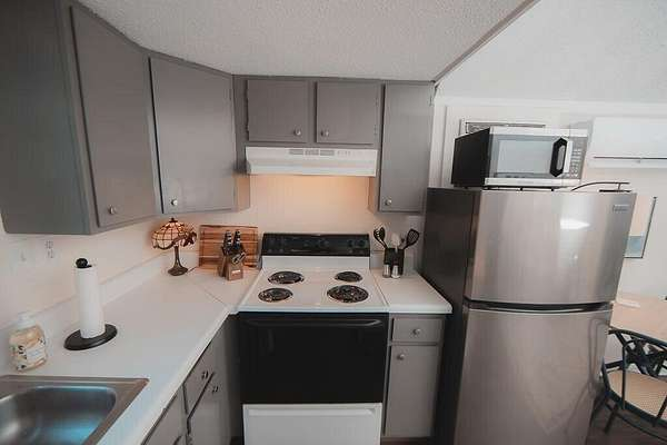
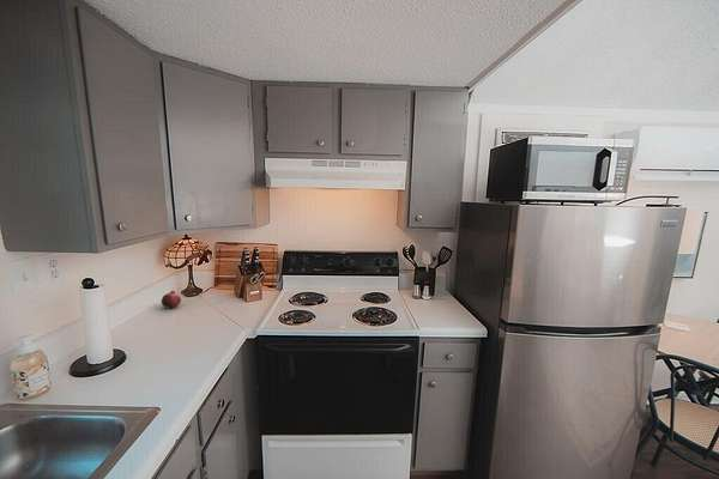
+ fruit [161,289,182,310]
